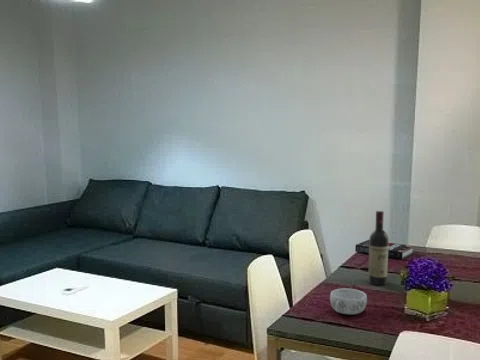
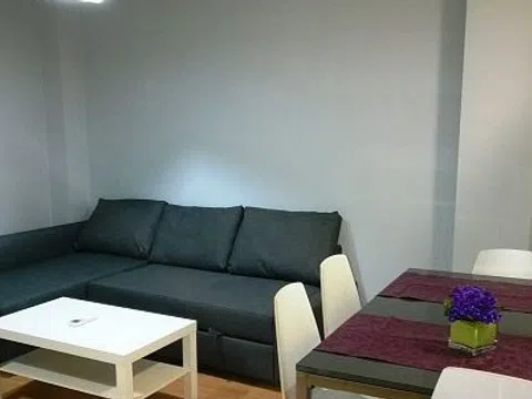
- book [354,239,415,260]
- decorative bowl [329,287,368,315]
- wine bottle [367,210,389,287]
